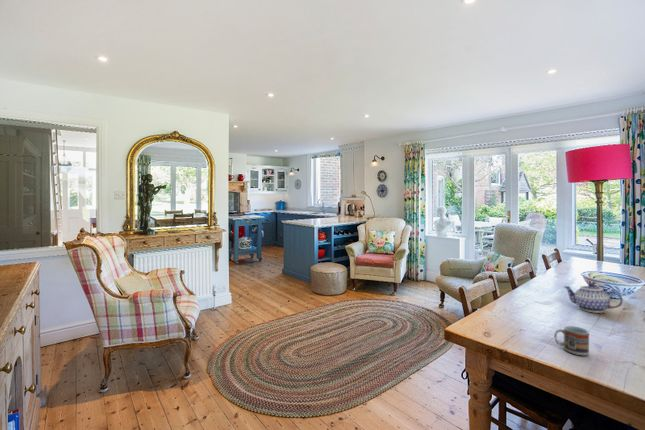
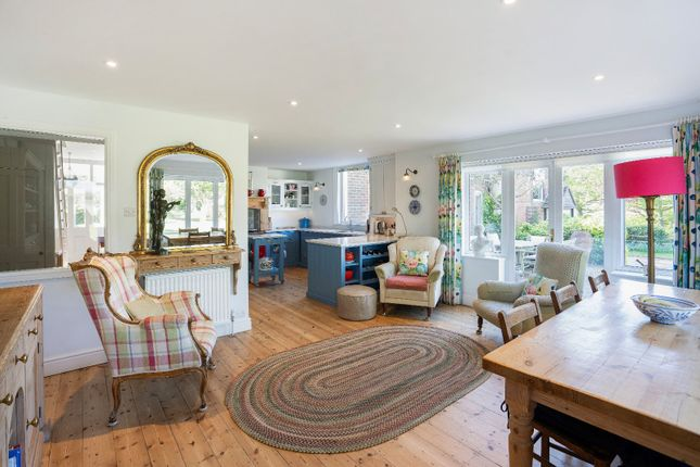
- cup [553,325,591,356]
- teapot [563,282,624,314]
